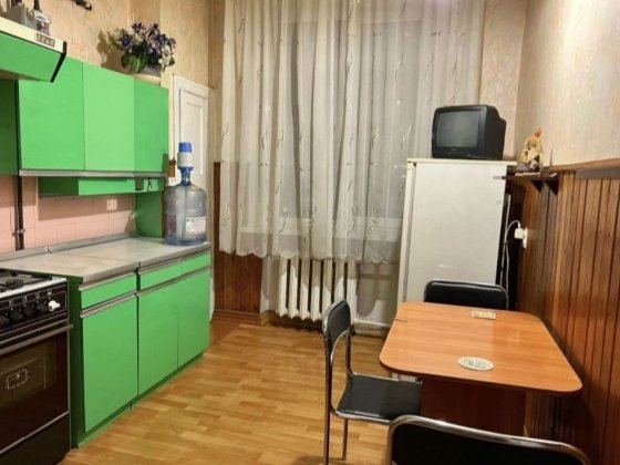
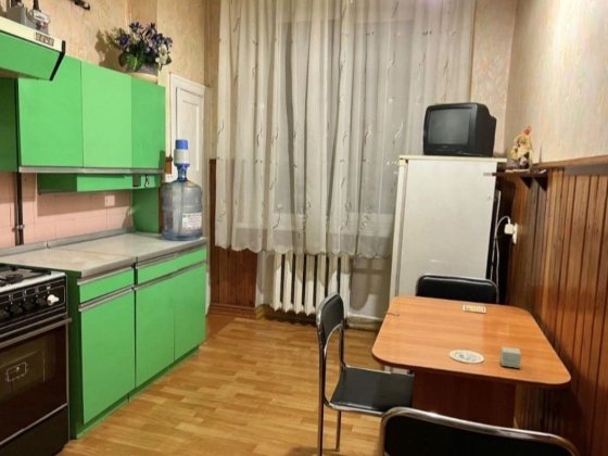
+ small box [499,345,522,369]
